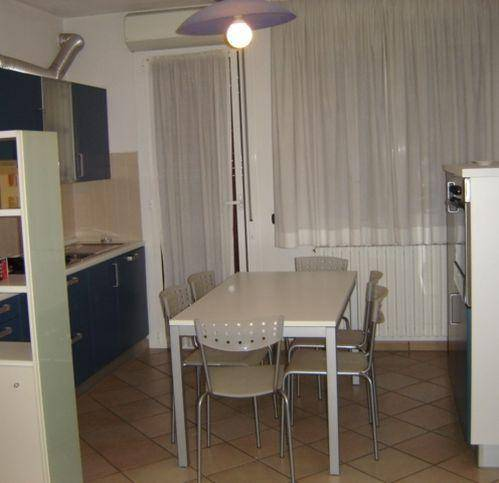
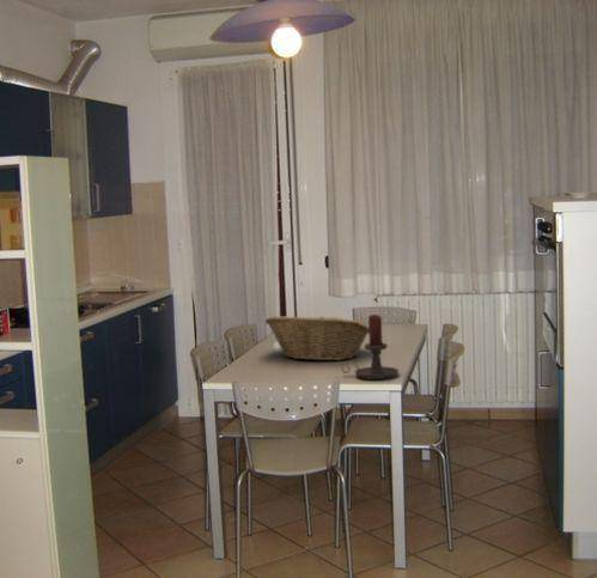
+ fruit basket [264,315,368,361]
+ candle holder [340,314,400,381]
